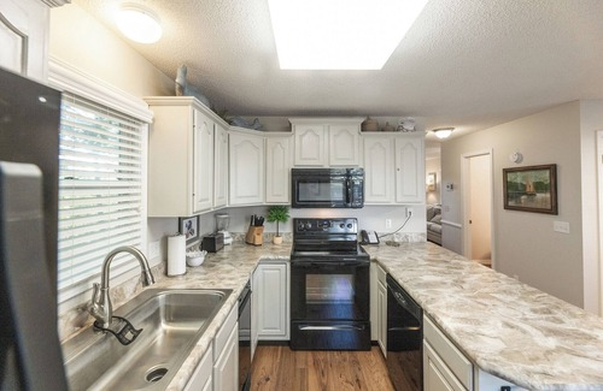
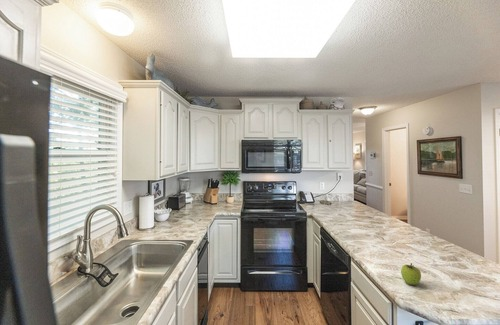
+ fruit [400,262,422,286]
